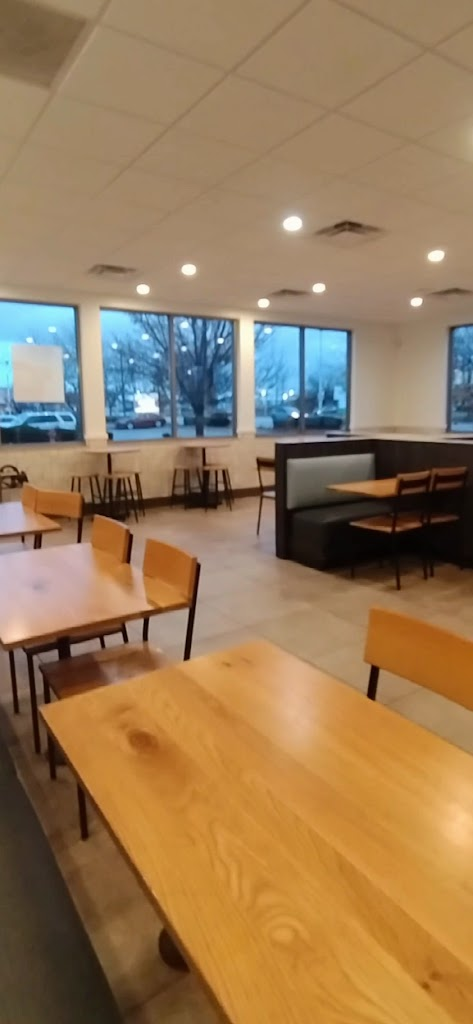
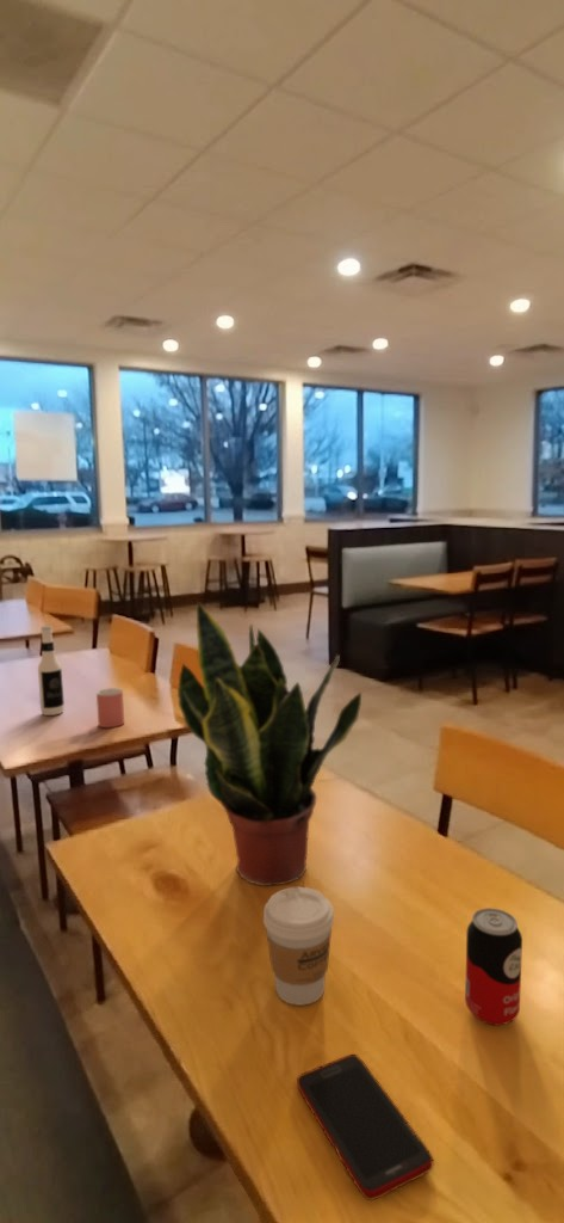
+ cup [95,687,125,729]
+ cell phone [296,1053,434,1202]
+ potted plant [176,601,362,887]
+ root beer [37,625,66,717]
+ beverage can [464,907,523,1027]
+ coffee cup [262,886,335,1007]
